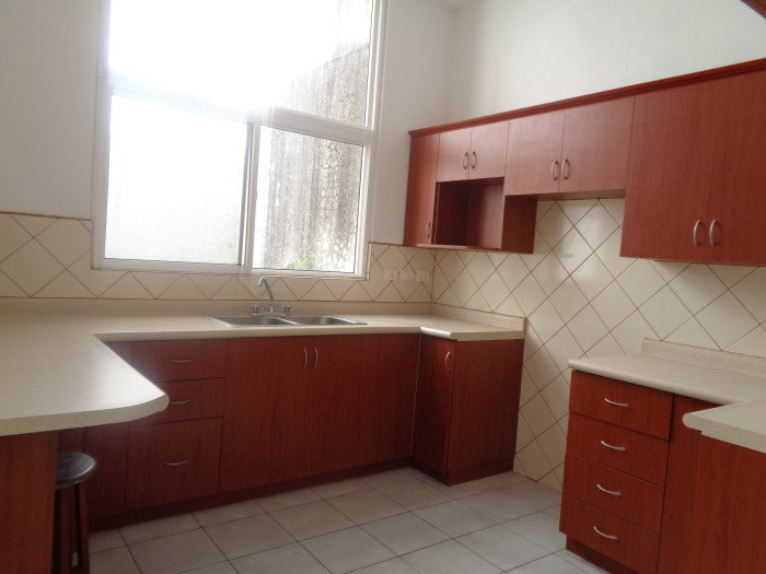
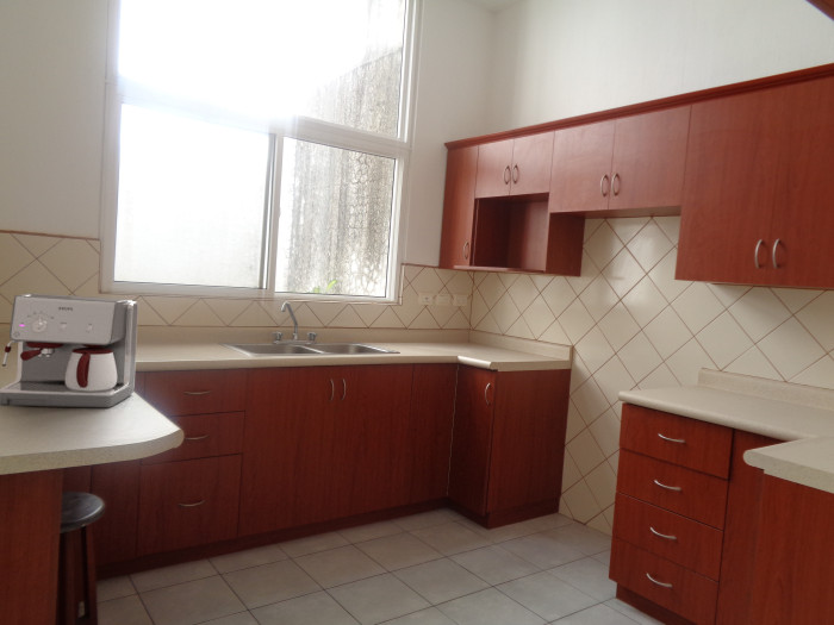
+ coffee maker [0,293,139,410]
